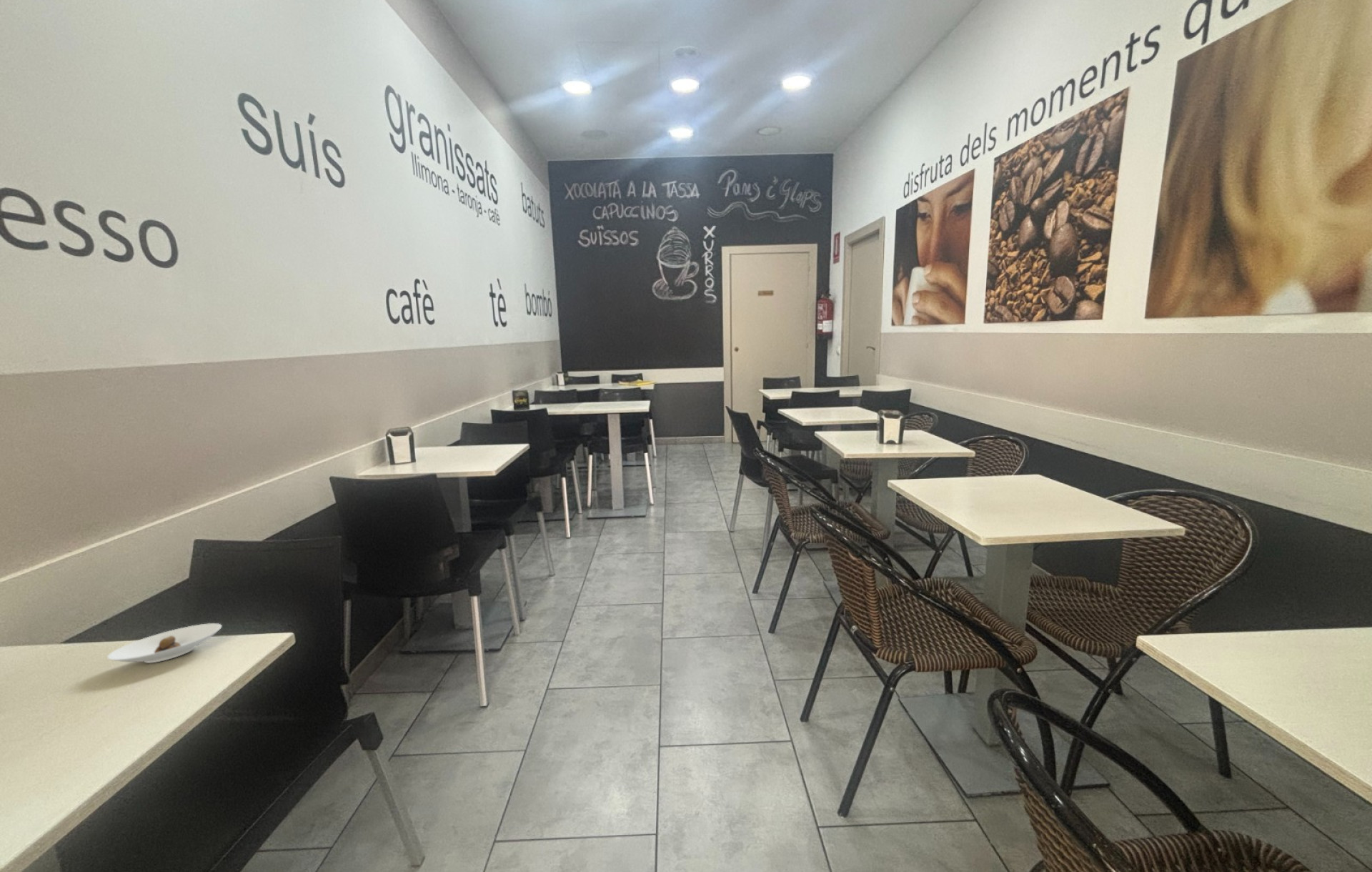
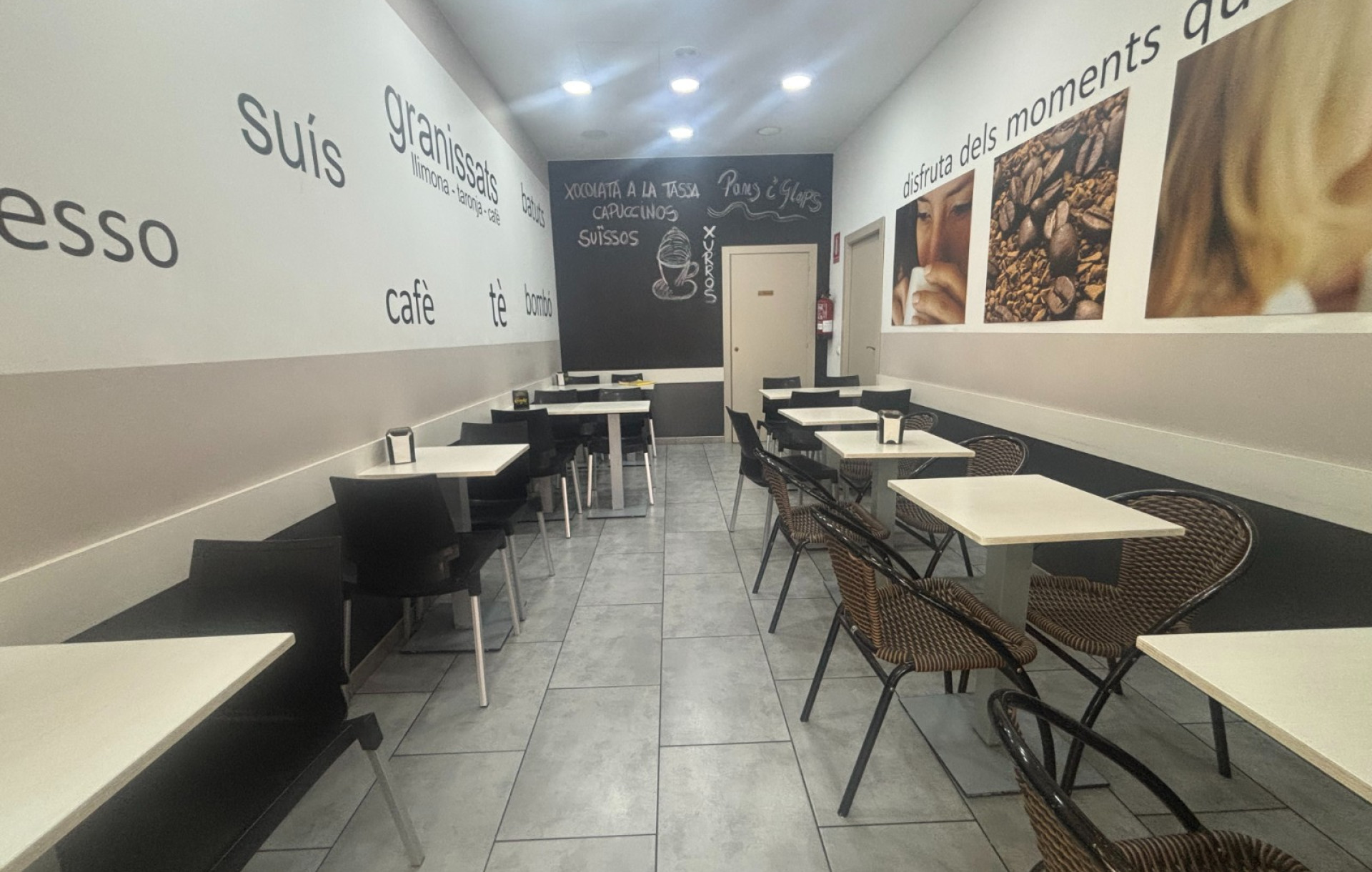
- saucer [106,623,222,664]
